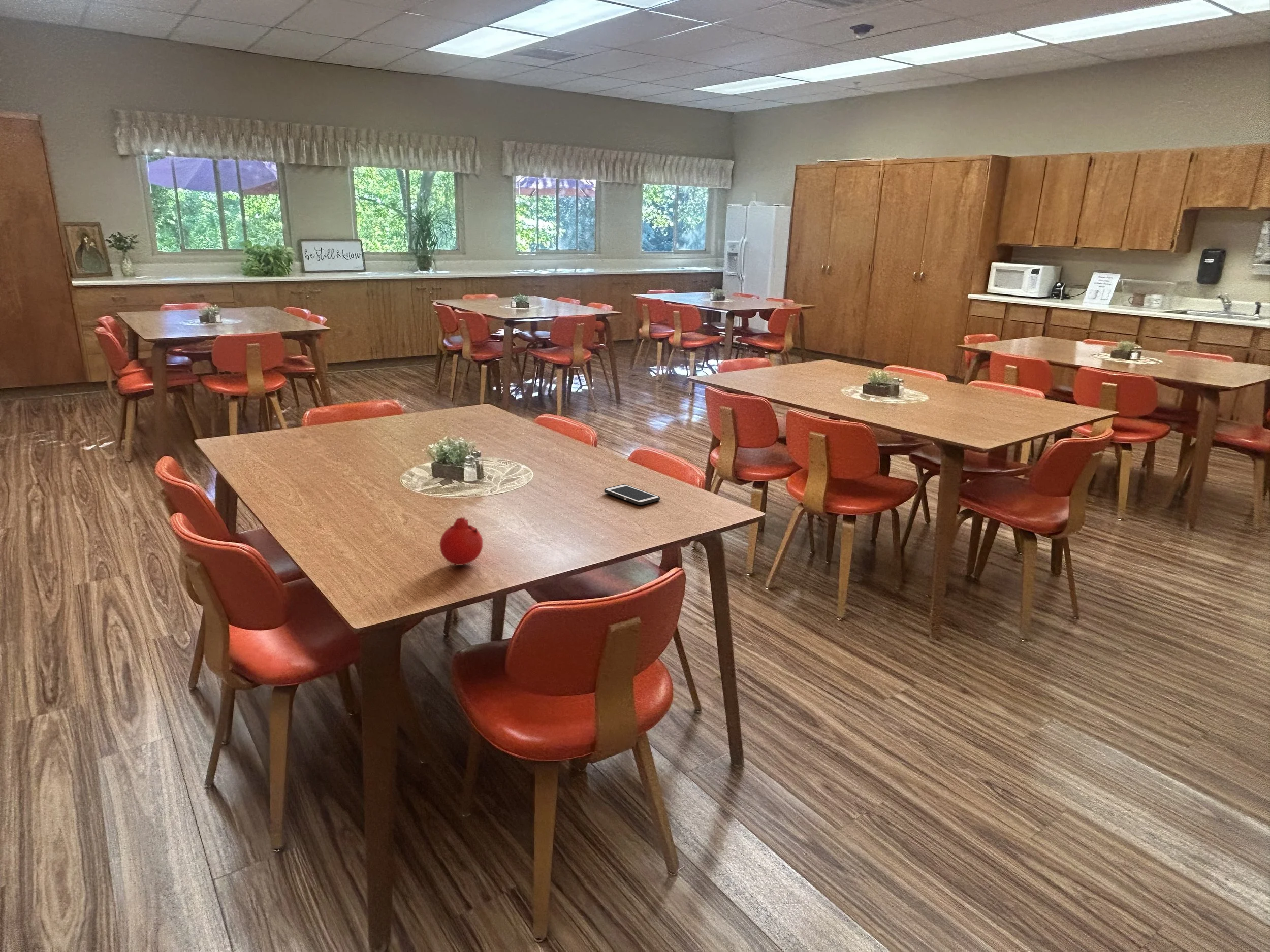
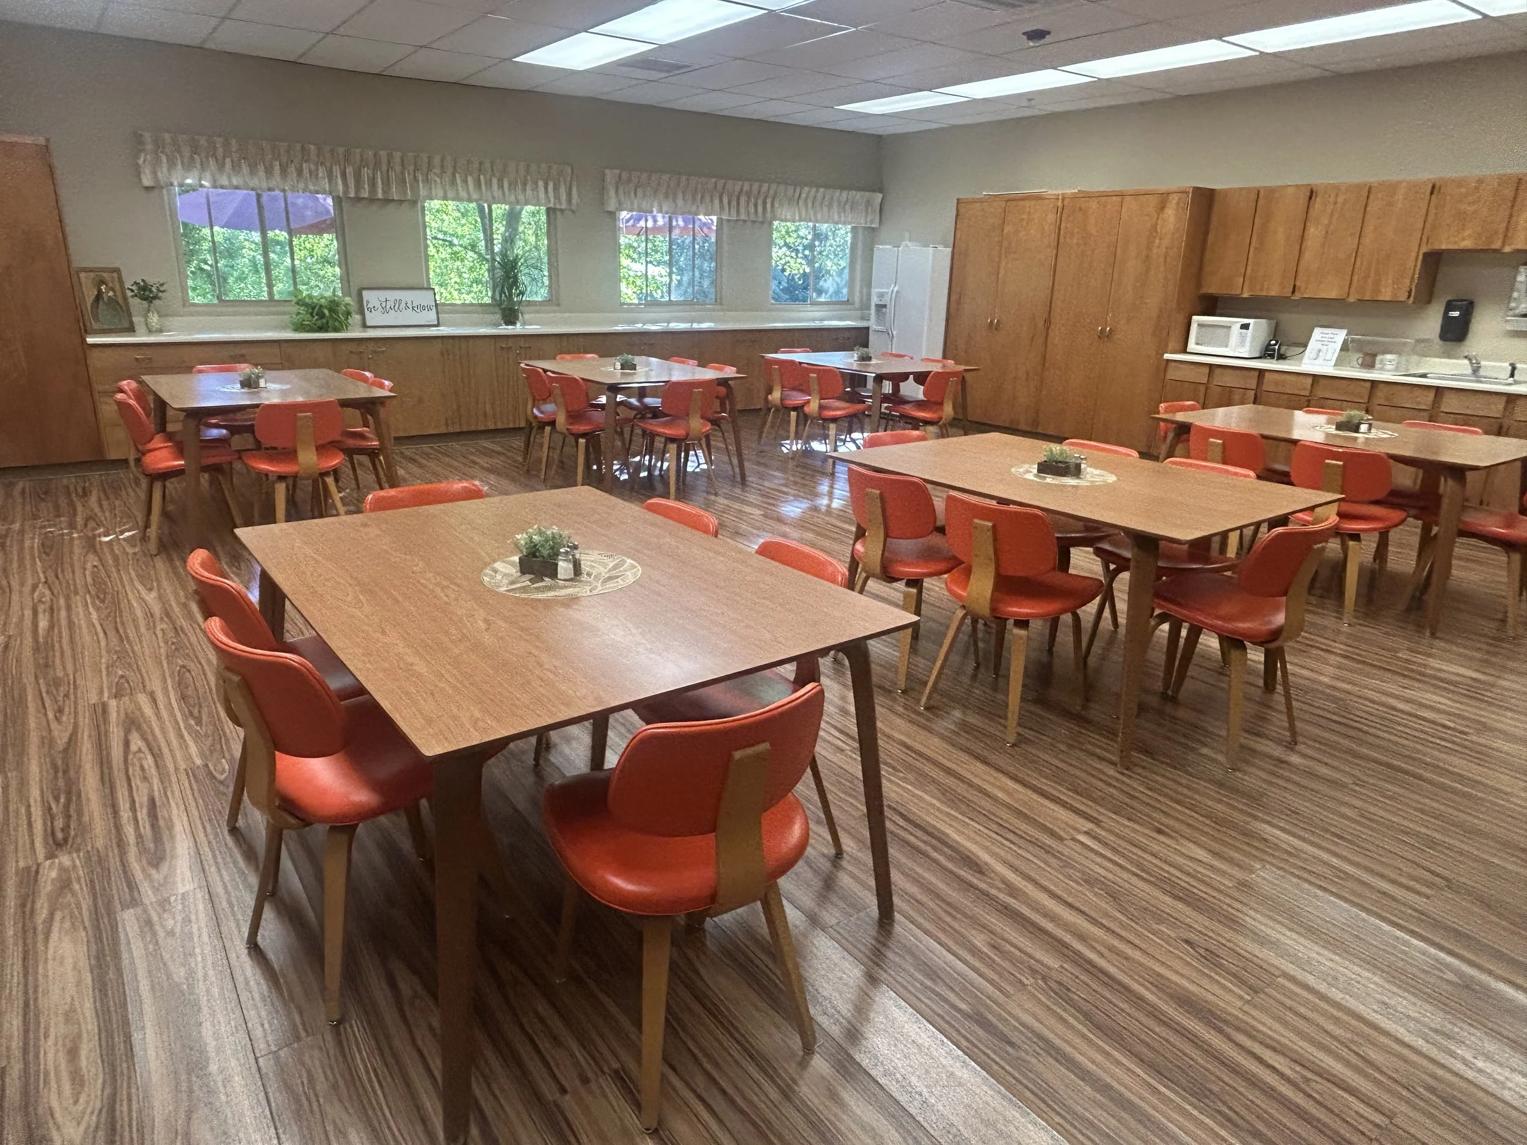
- fruit [439,517,484,566]
- cell phone [604,484,660,506]
